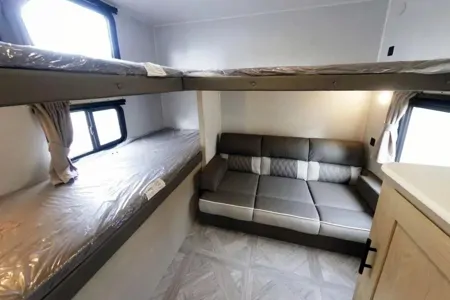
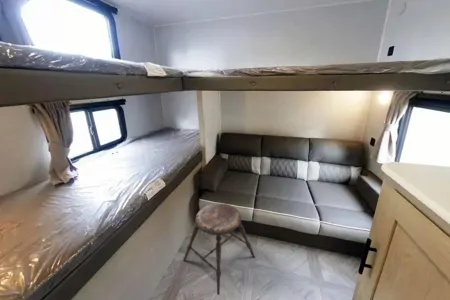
+ stool [183,202,256,296]
